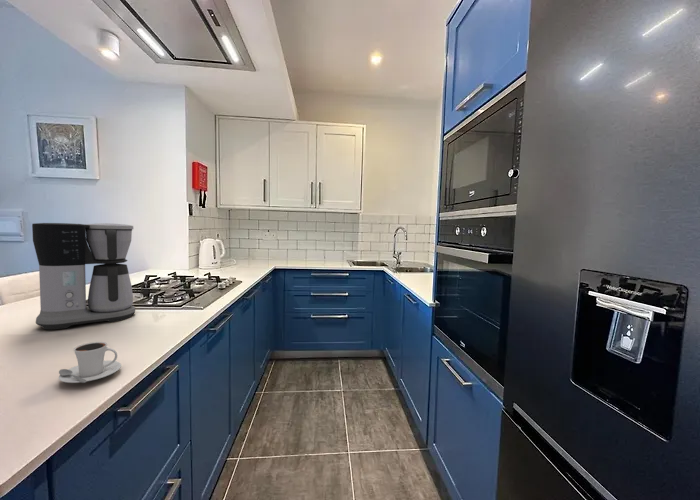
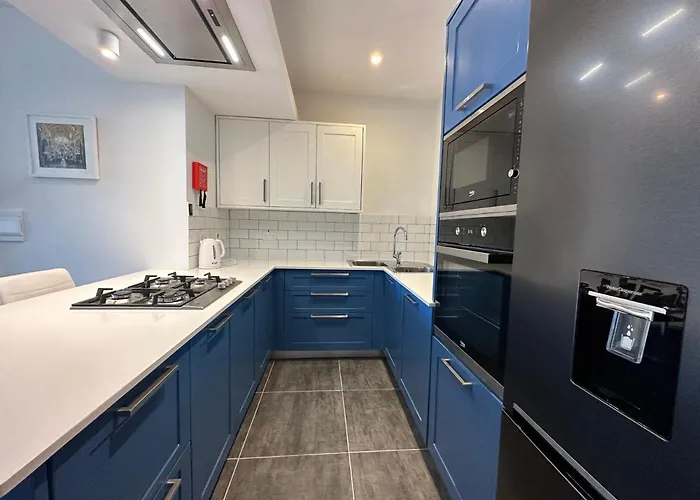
- cappuccino [58,341,122,384]
- coffee maker [31,222,136,330]
